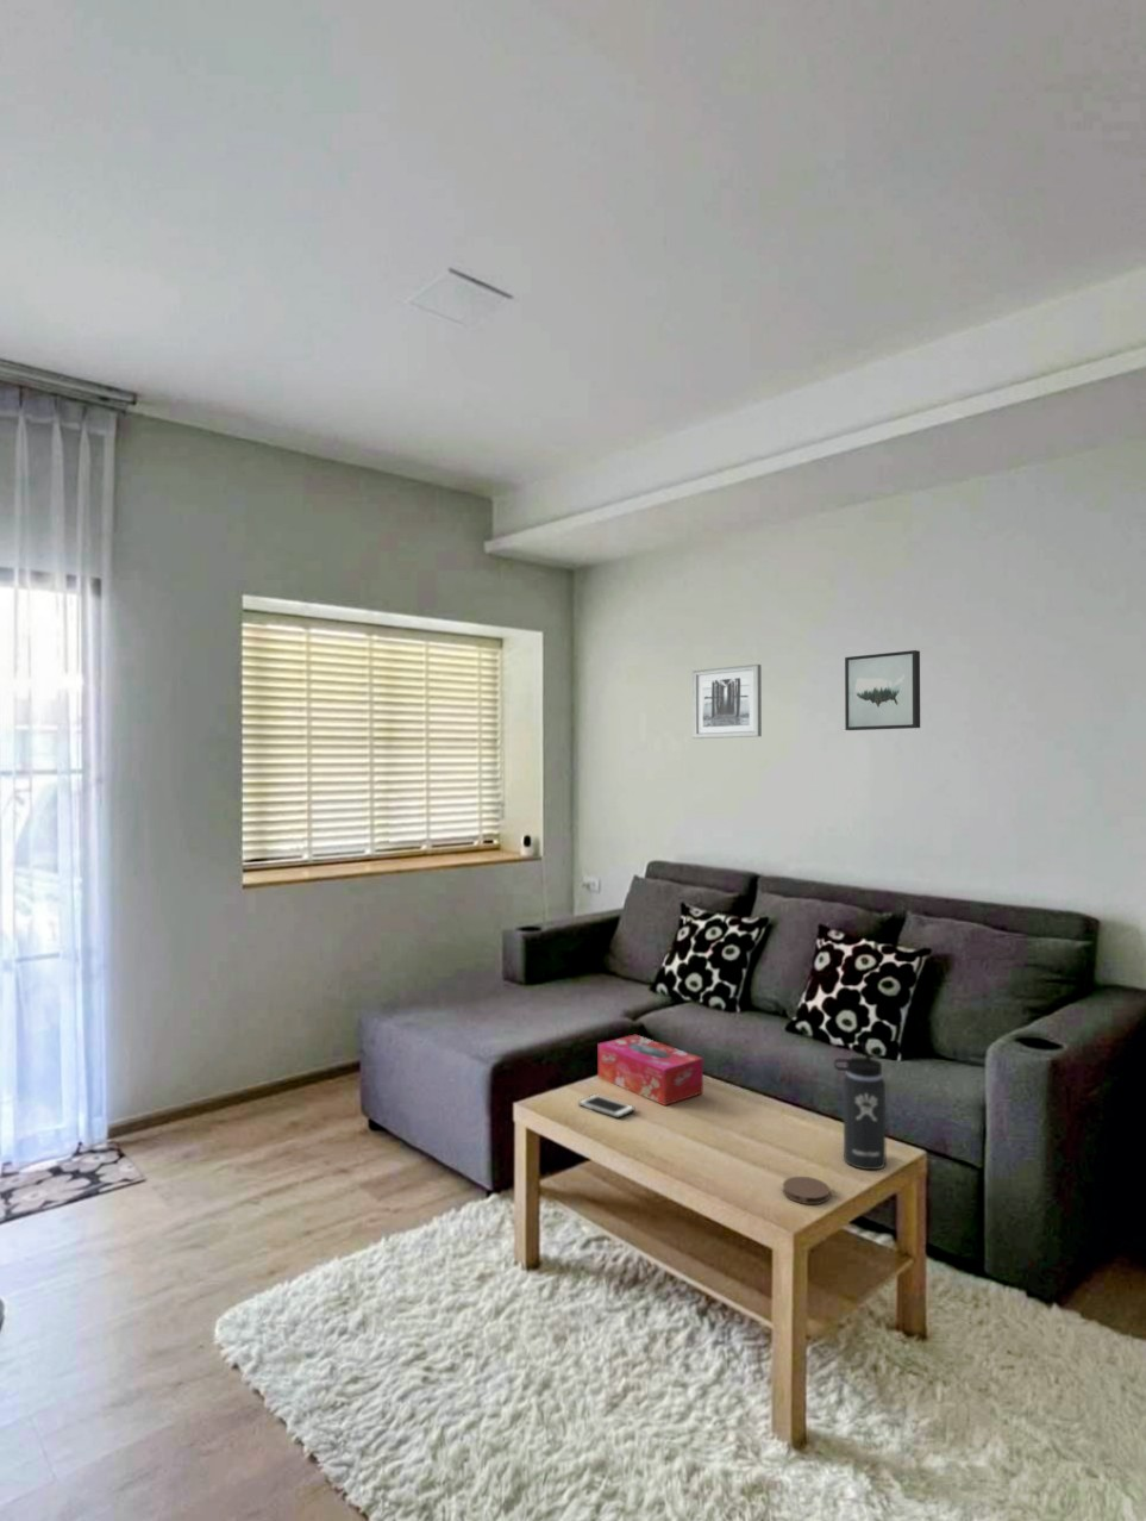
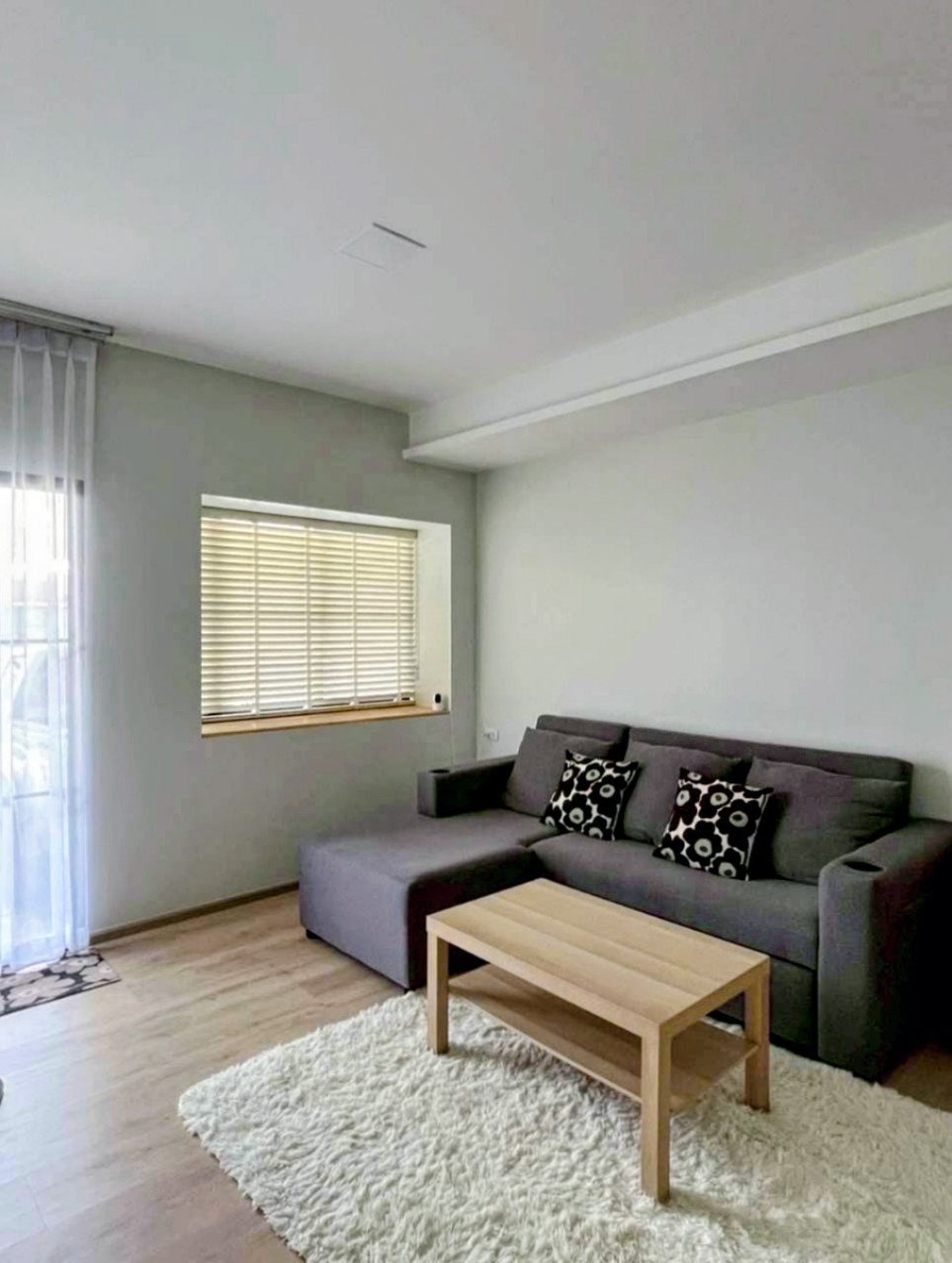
- tissue box [597,1033,704,1107]
- cell phone [577,1093,636,1120]
- thermos bottle [833,1040,886,1171]
- wall art [844,649,921,731]
- coaster [781,1175,831,1205]
- wall art [691,664,763,739]
